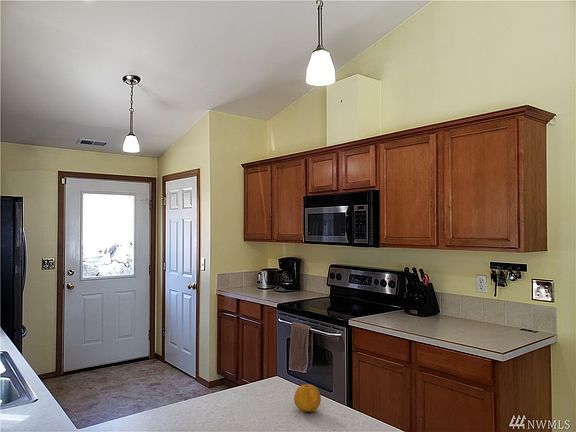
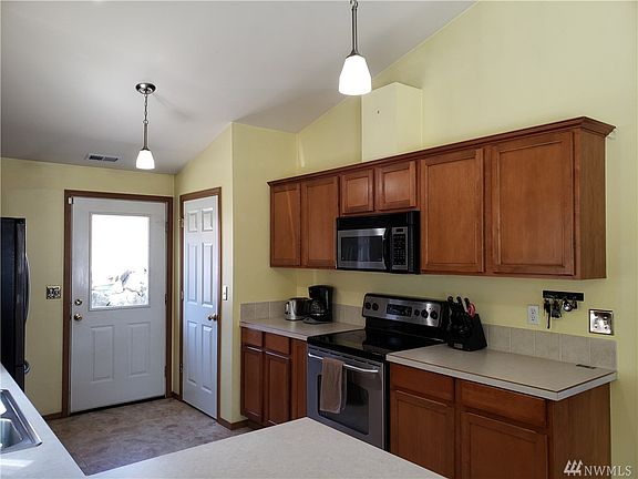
- fruit [293,383,322,413]
